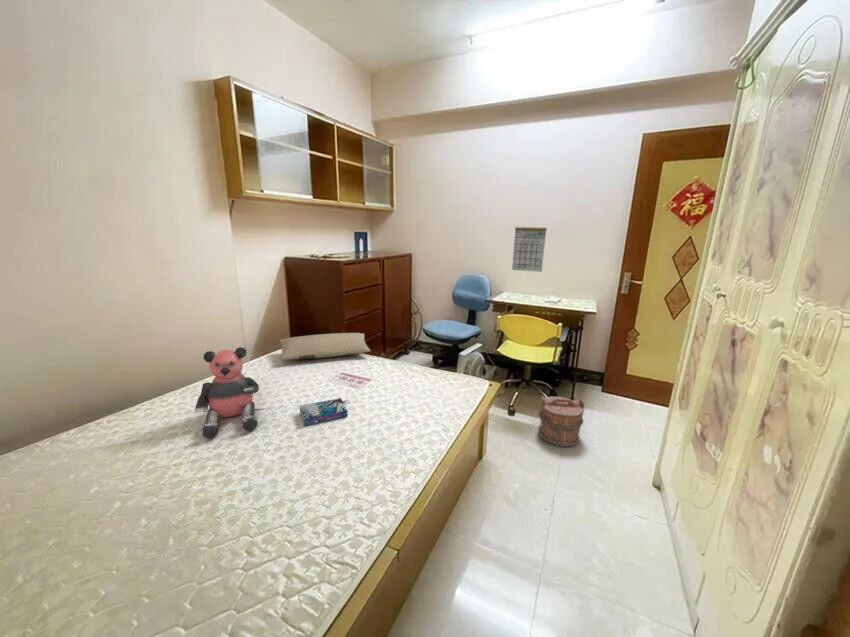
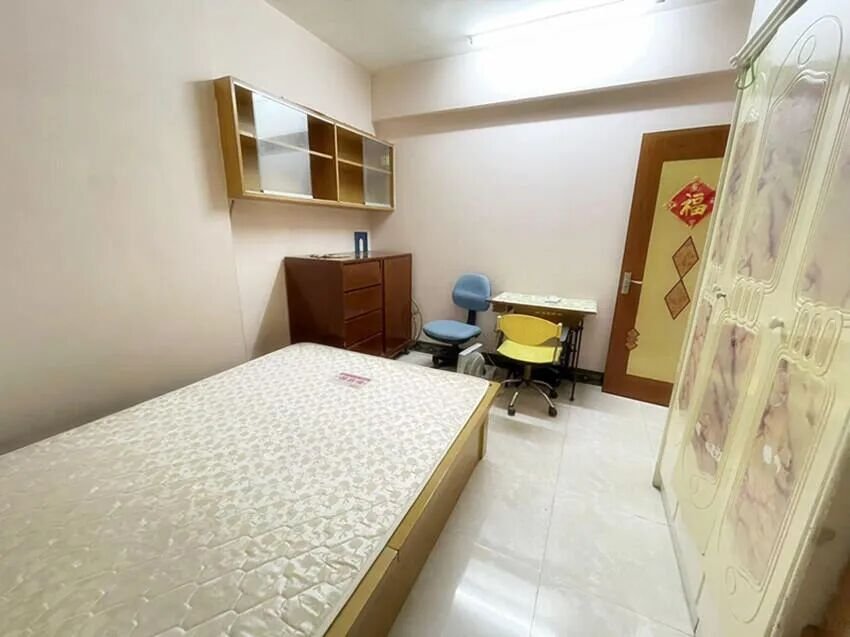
- pillow [278,332,372,361]
- bucket [537,395,586,448]
- book [299,397,348,426]
- calendar [511,217,548,273]
- bear [193,346,260,440]
